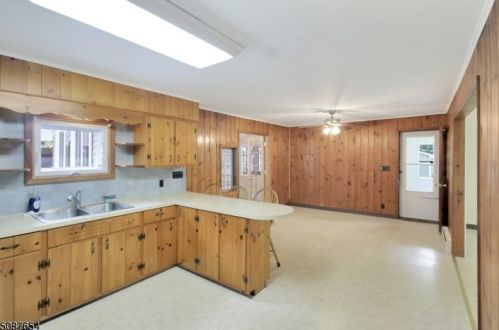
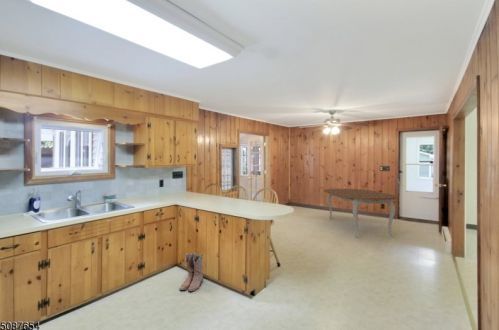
+ boots [178,252,204,292]
+ dining table [323,188,398,238]
